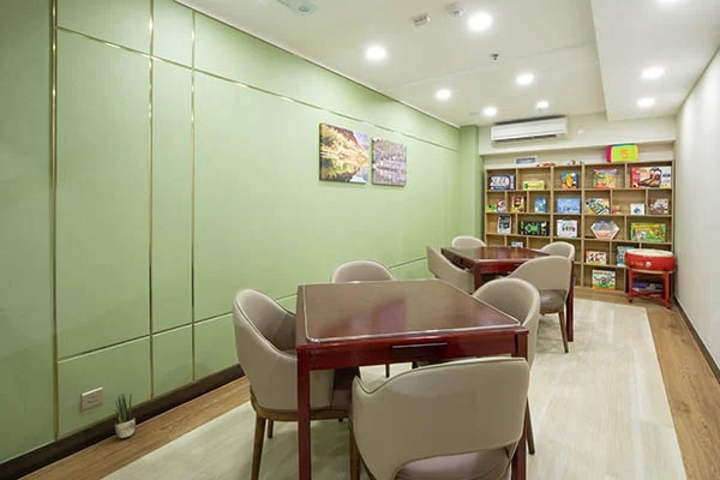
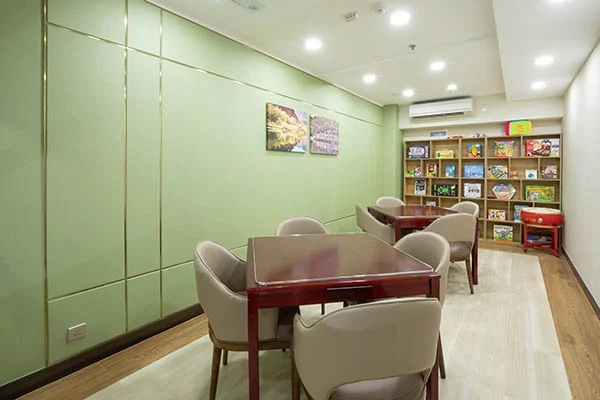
- potted plant [114,392,137,439]
